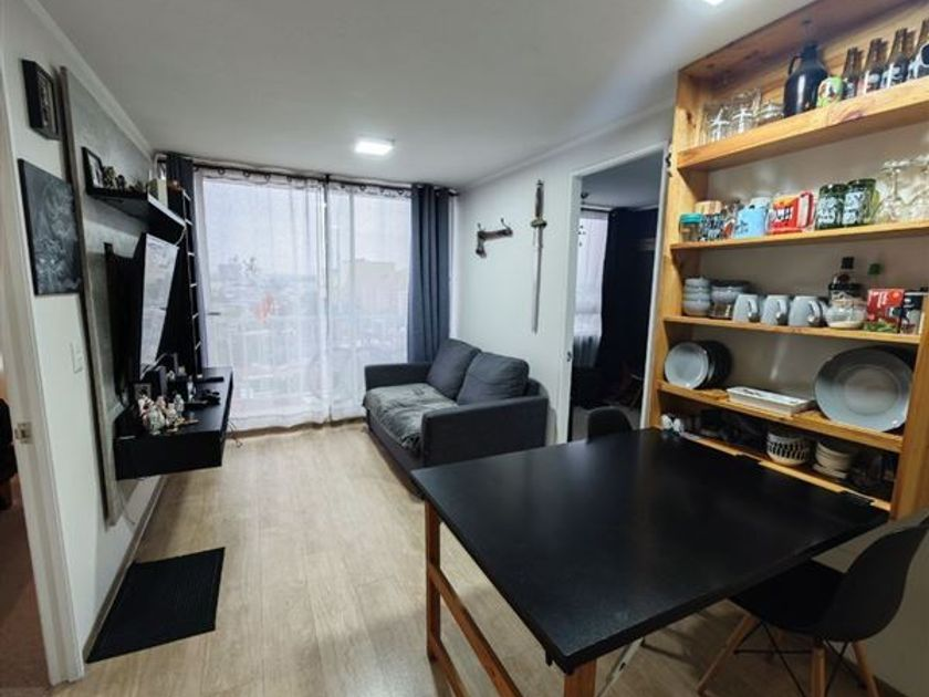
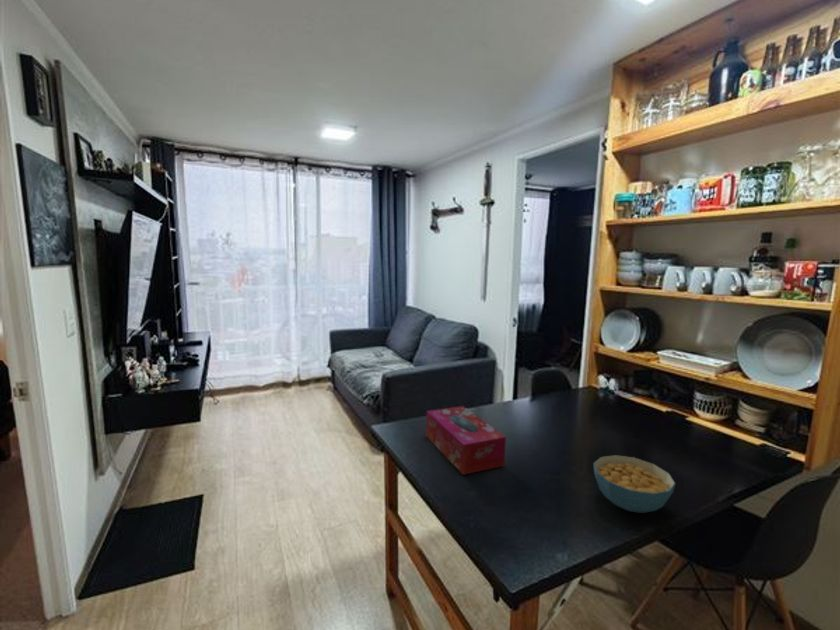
+ cereal bowl [592,454,677,514]
+ tissue box [425,405,507,476]
